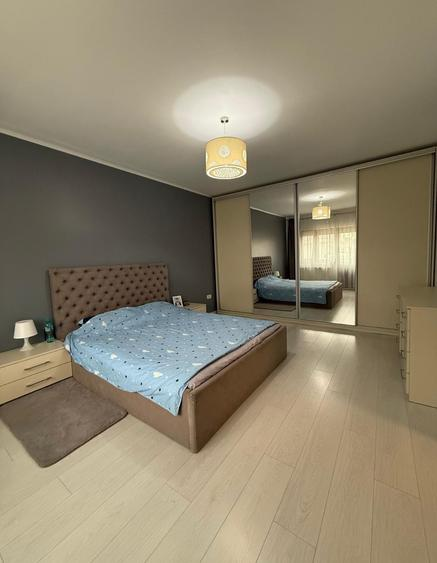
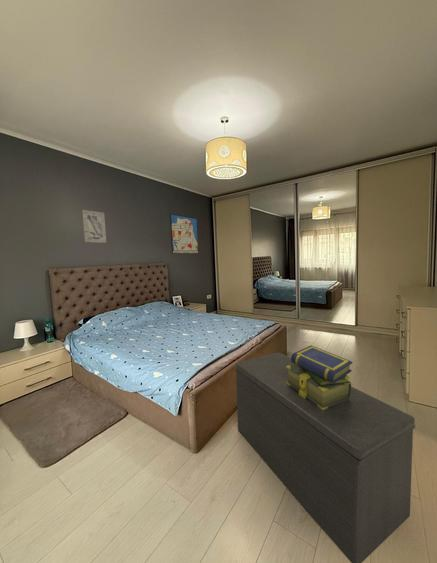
+ stack of books [286,344,354,410]
+ wall art [169,213,199,255]
+ bench [234,352,416,563]
+ wall art [81,209,107,244]
